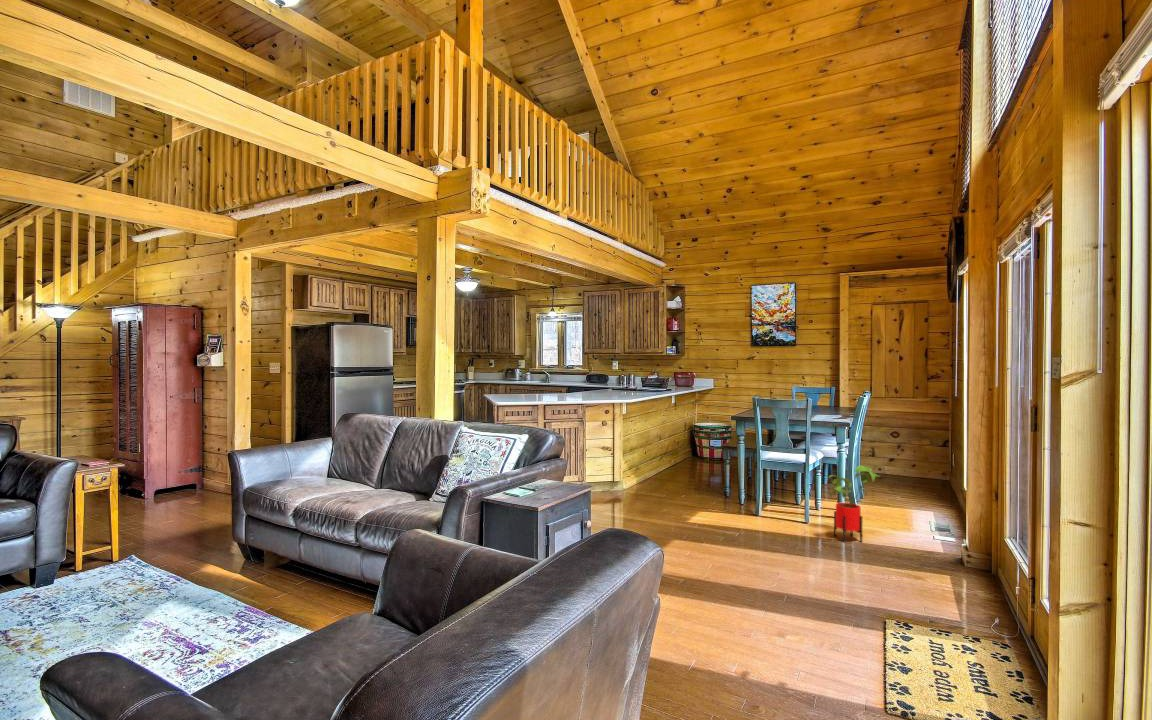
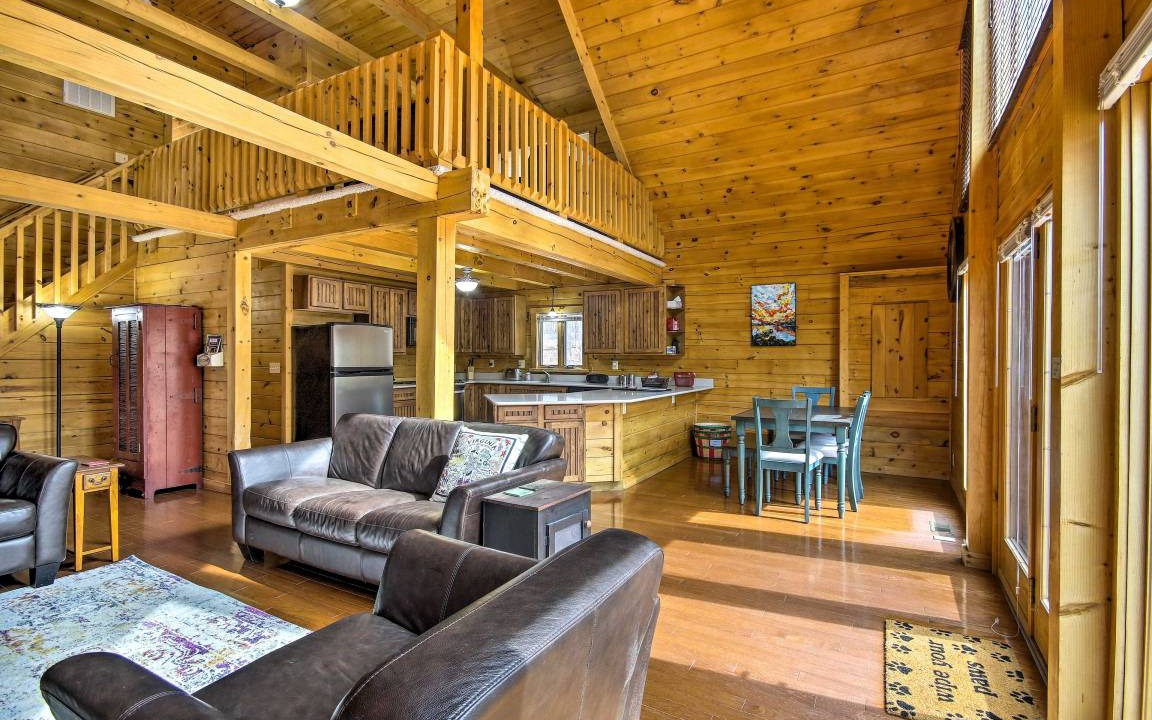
- house plant [828,465,882,543]
